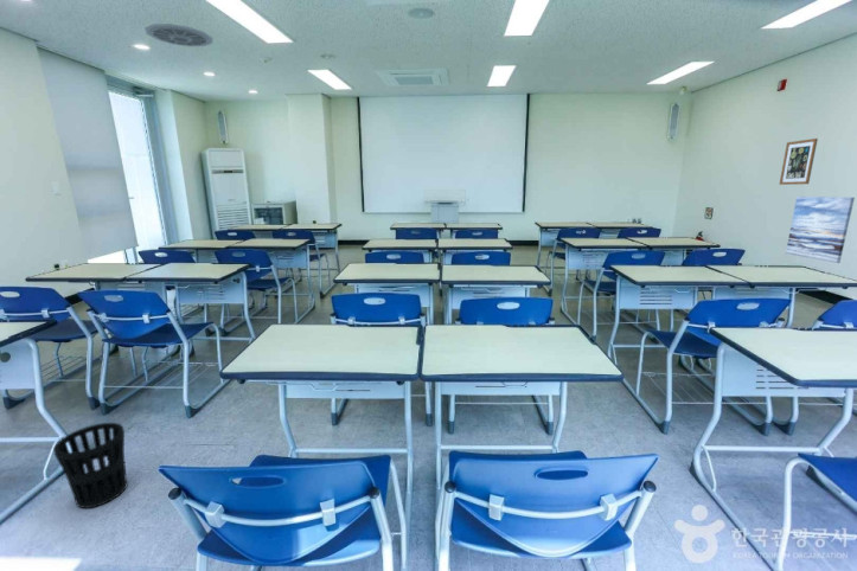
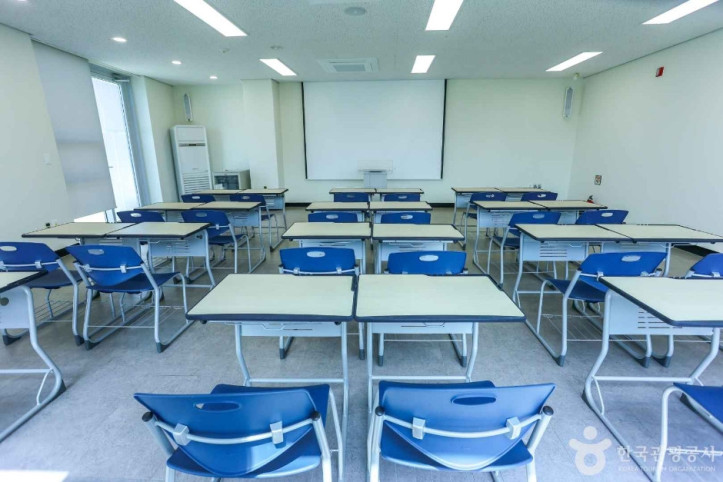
- wall art [785,195,856,264]
- ceiling vent [143,23,215,47]
- wastebasket [52,422,129,509]
- wall art [779,137,819,186]
